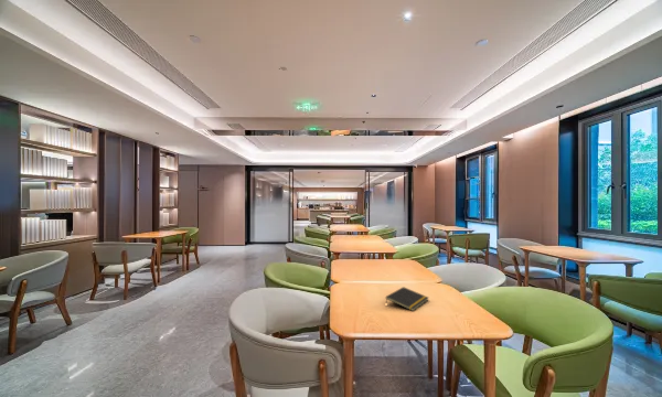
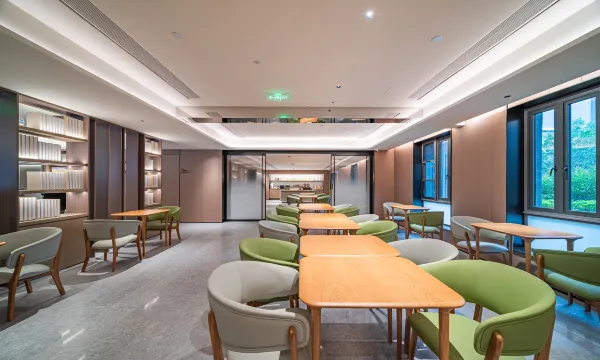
- notepad [385,286,429,312]
